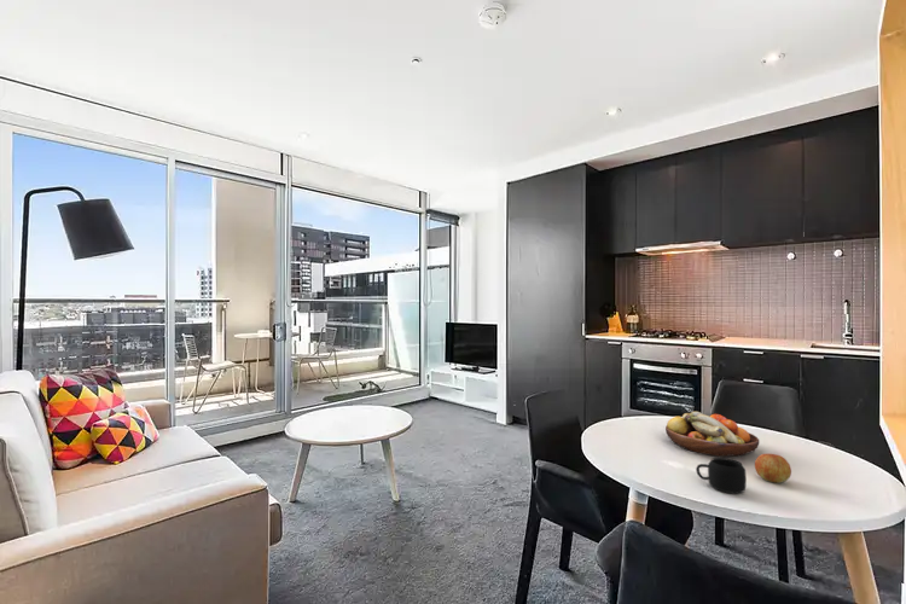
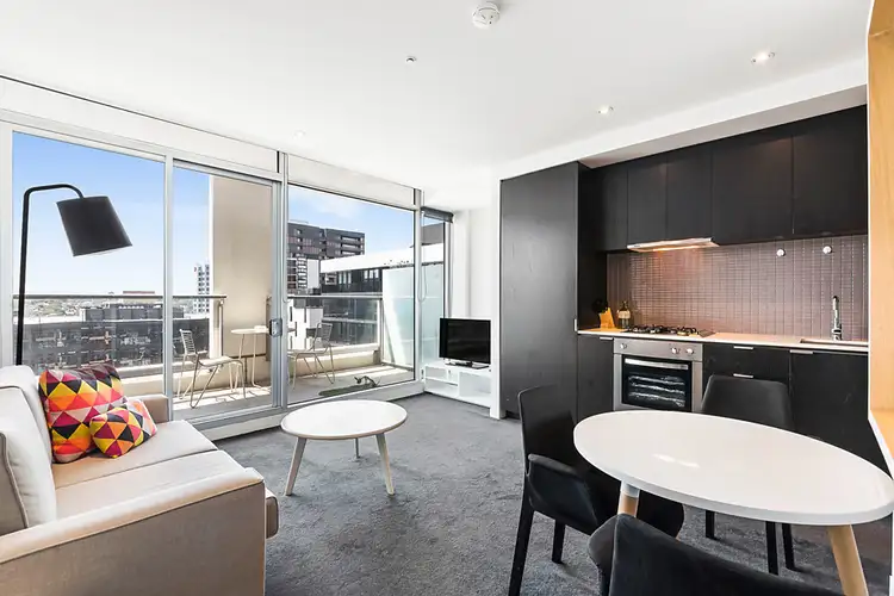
- apple [754,452,792,484]
- fruit bowl [664,411,760,458]
- mug [695,457,748,494]
